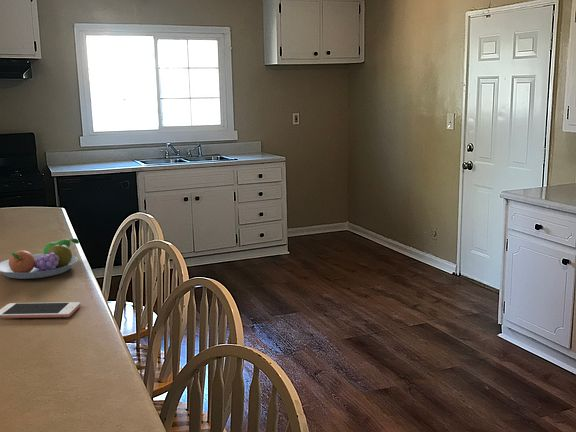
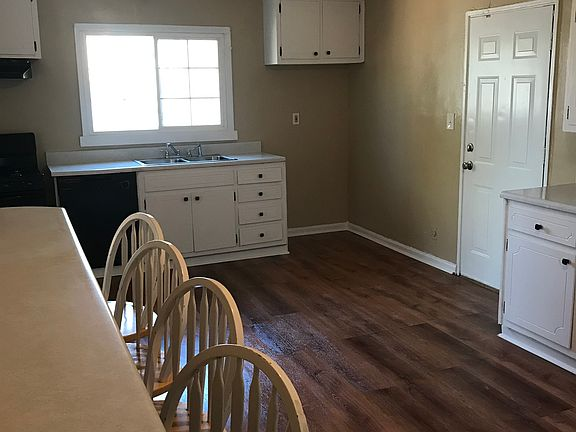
- cell phone [0,301,82,319]
- fruit bowl [0,238,80,280]
